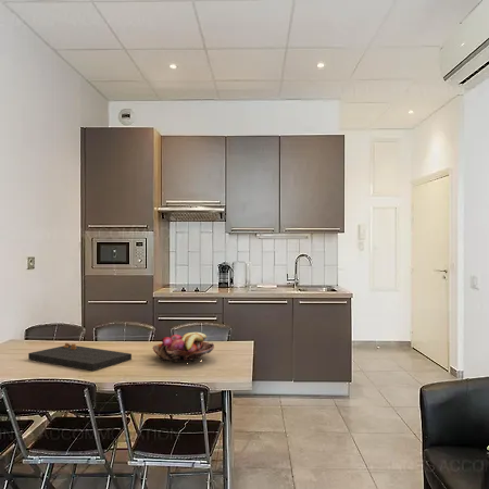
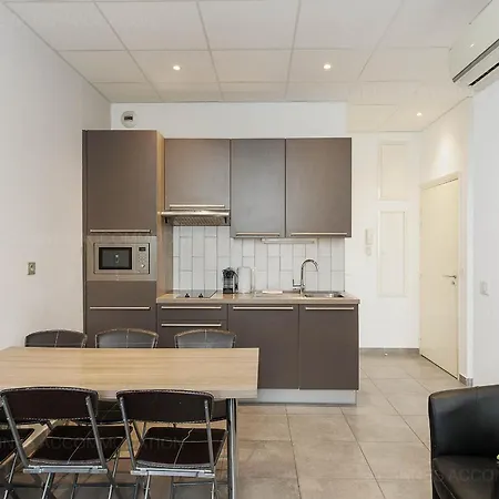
- cutting board [27,342,133,372]
- fruit basket [151,331,215,363]
